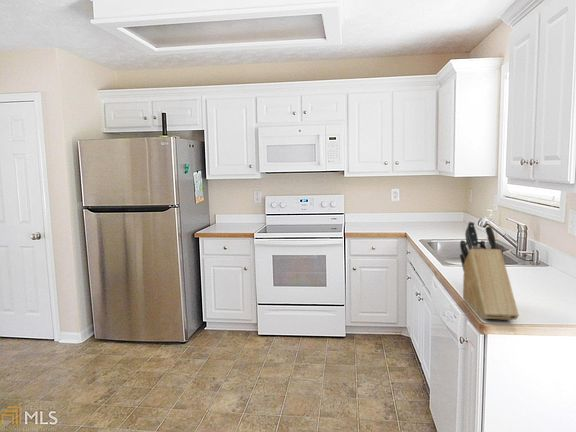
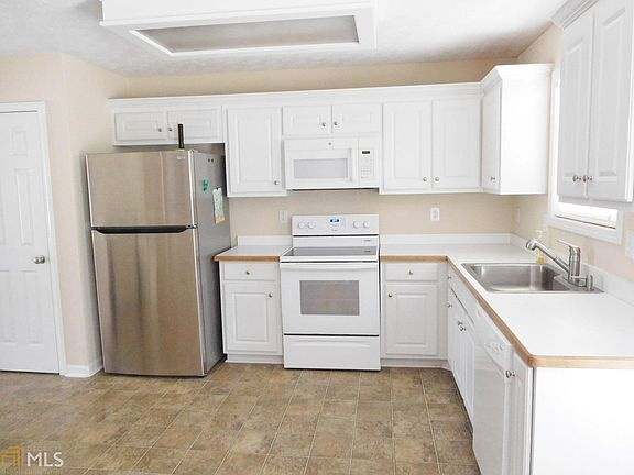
- knife block [459,221,520,321]
